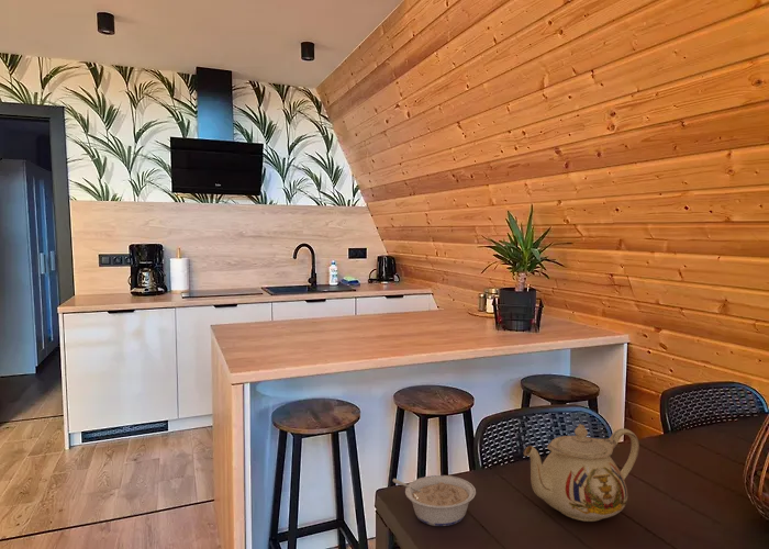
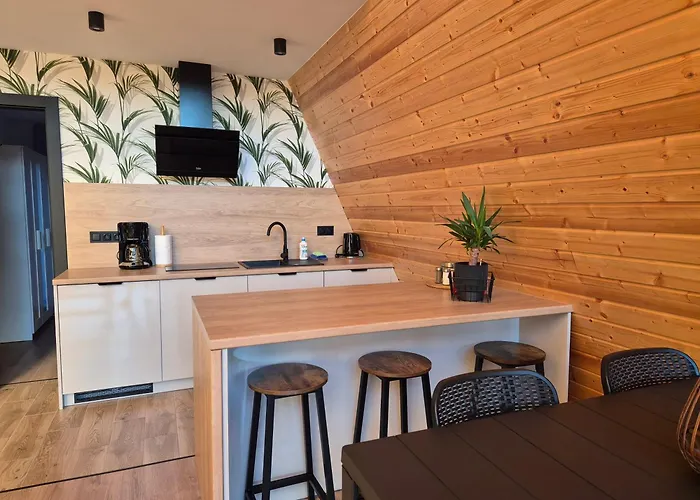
- teapot [522,423,640,523]
- legume [391,474,477,527]
